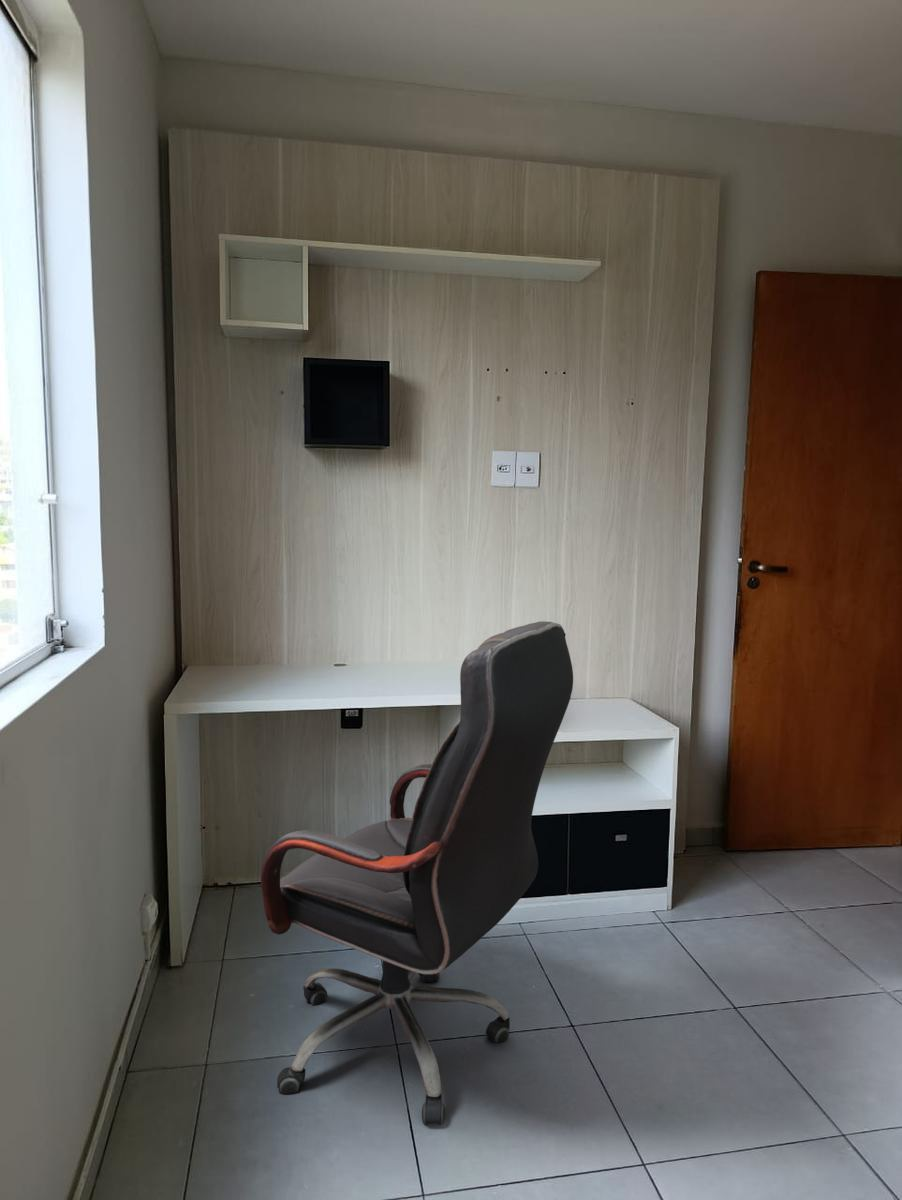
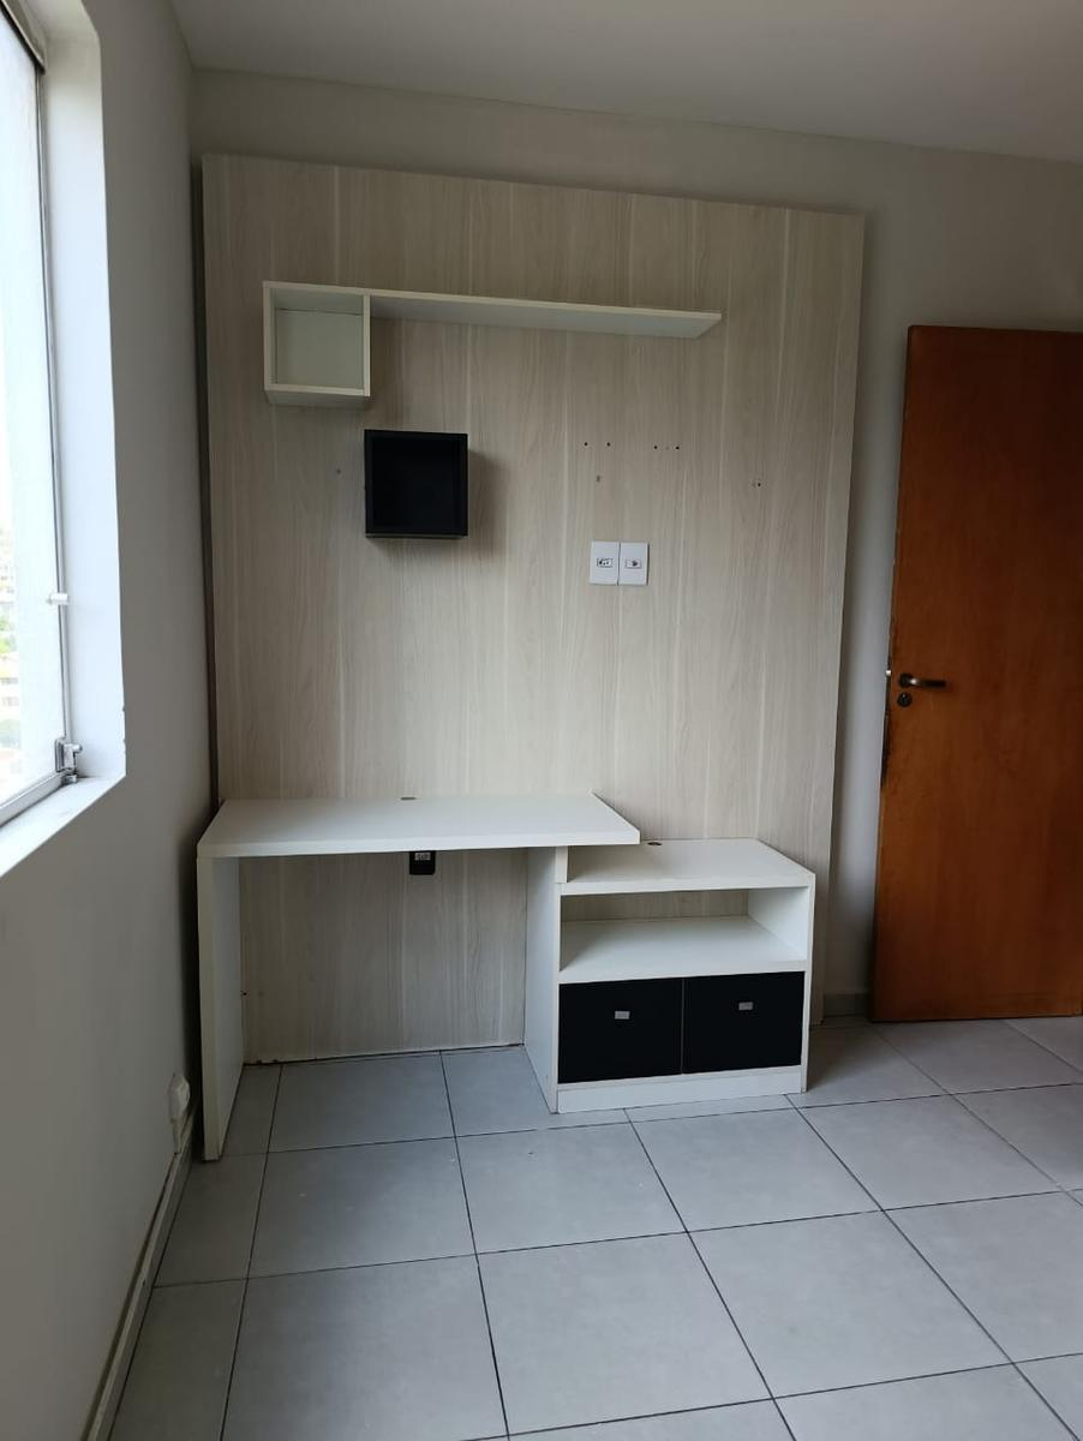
- office chair [260,620,574,1126]
